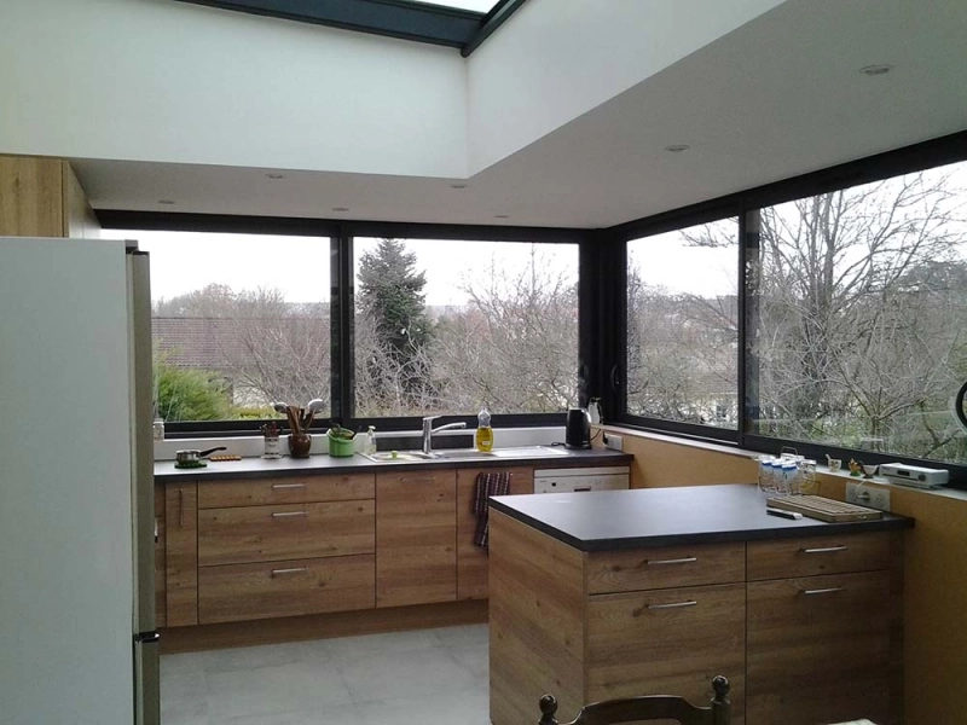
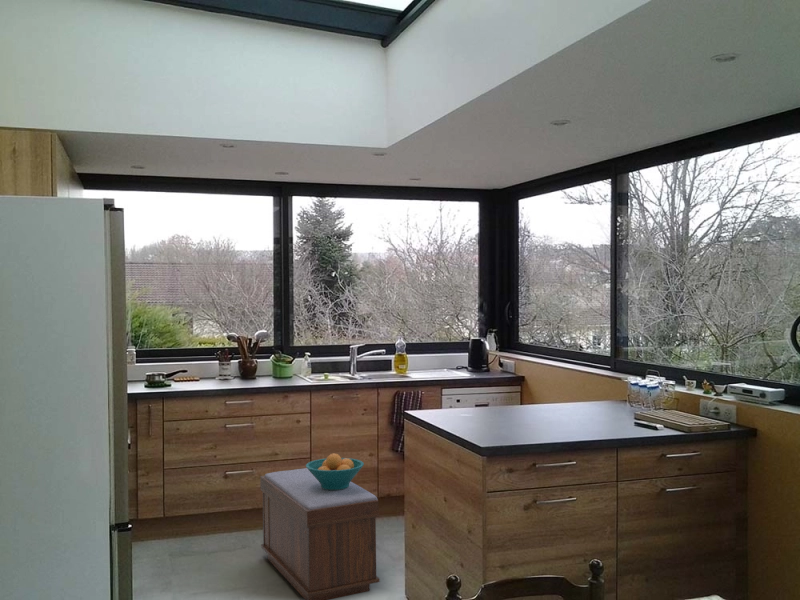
+ bench [259,467,381,600]
+ fruit bowl [305,453,365,490]
